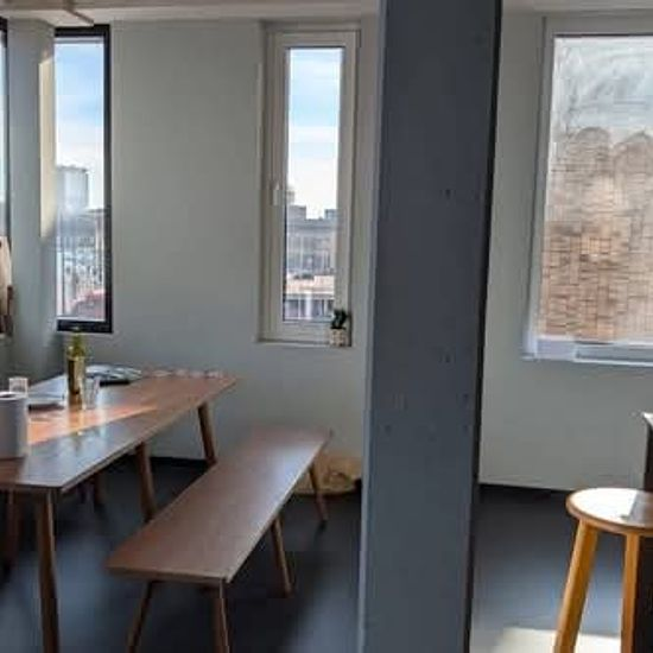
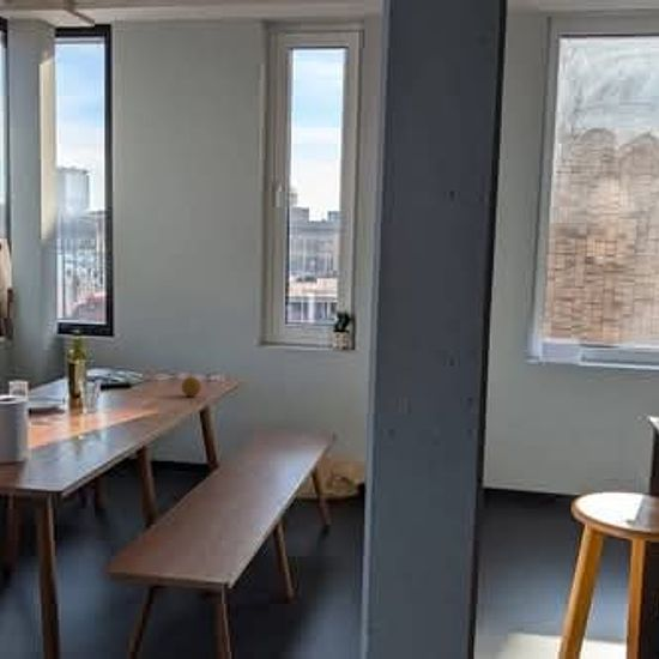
+ fruit [180,375,202,398]
